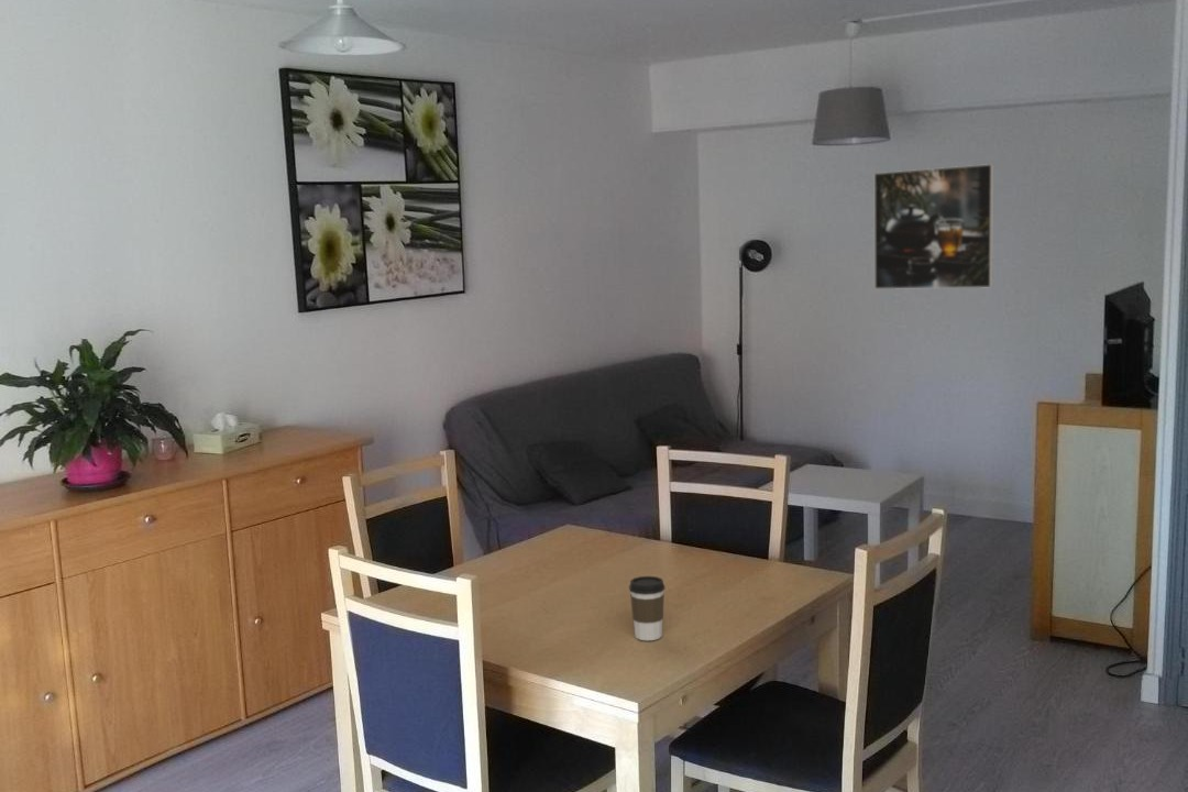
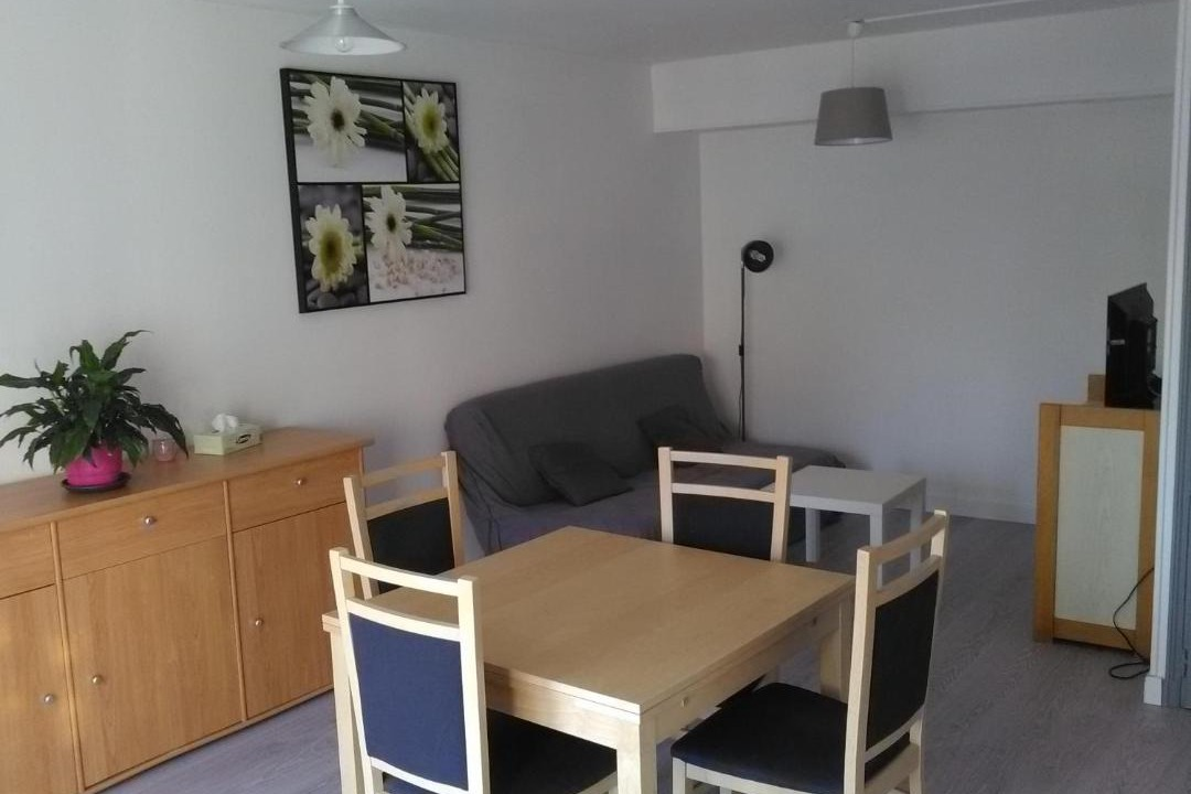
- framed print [873,163,994,290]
- coffee cup [628,575,667,641]
